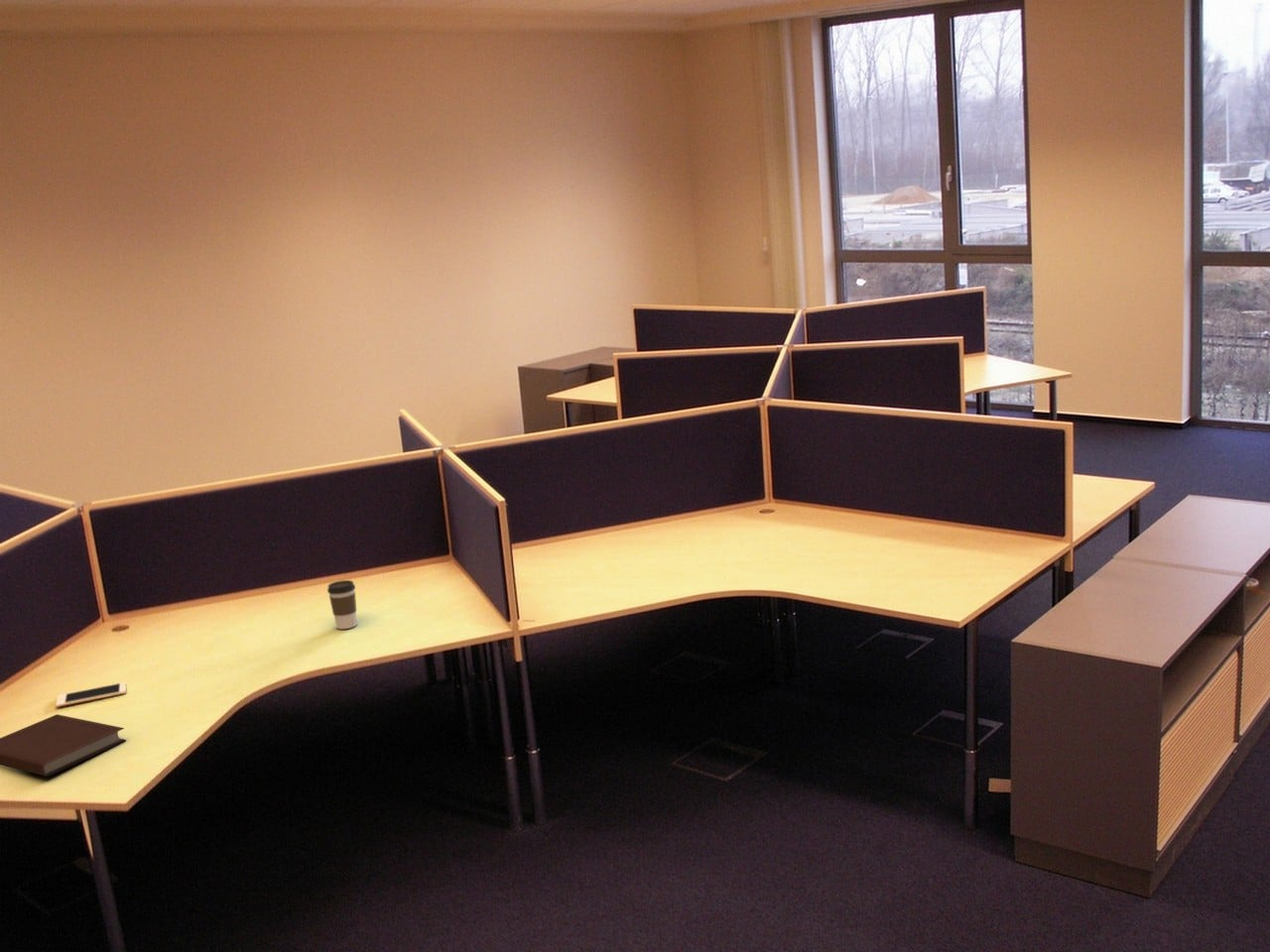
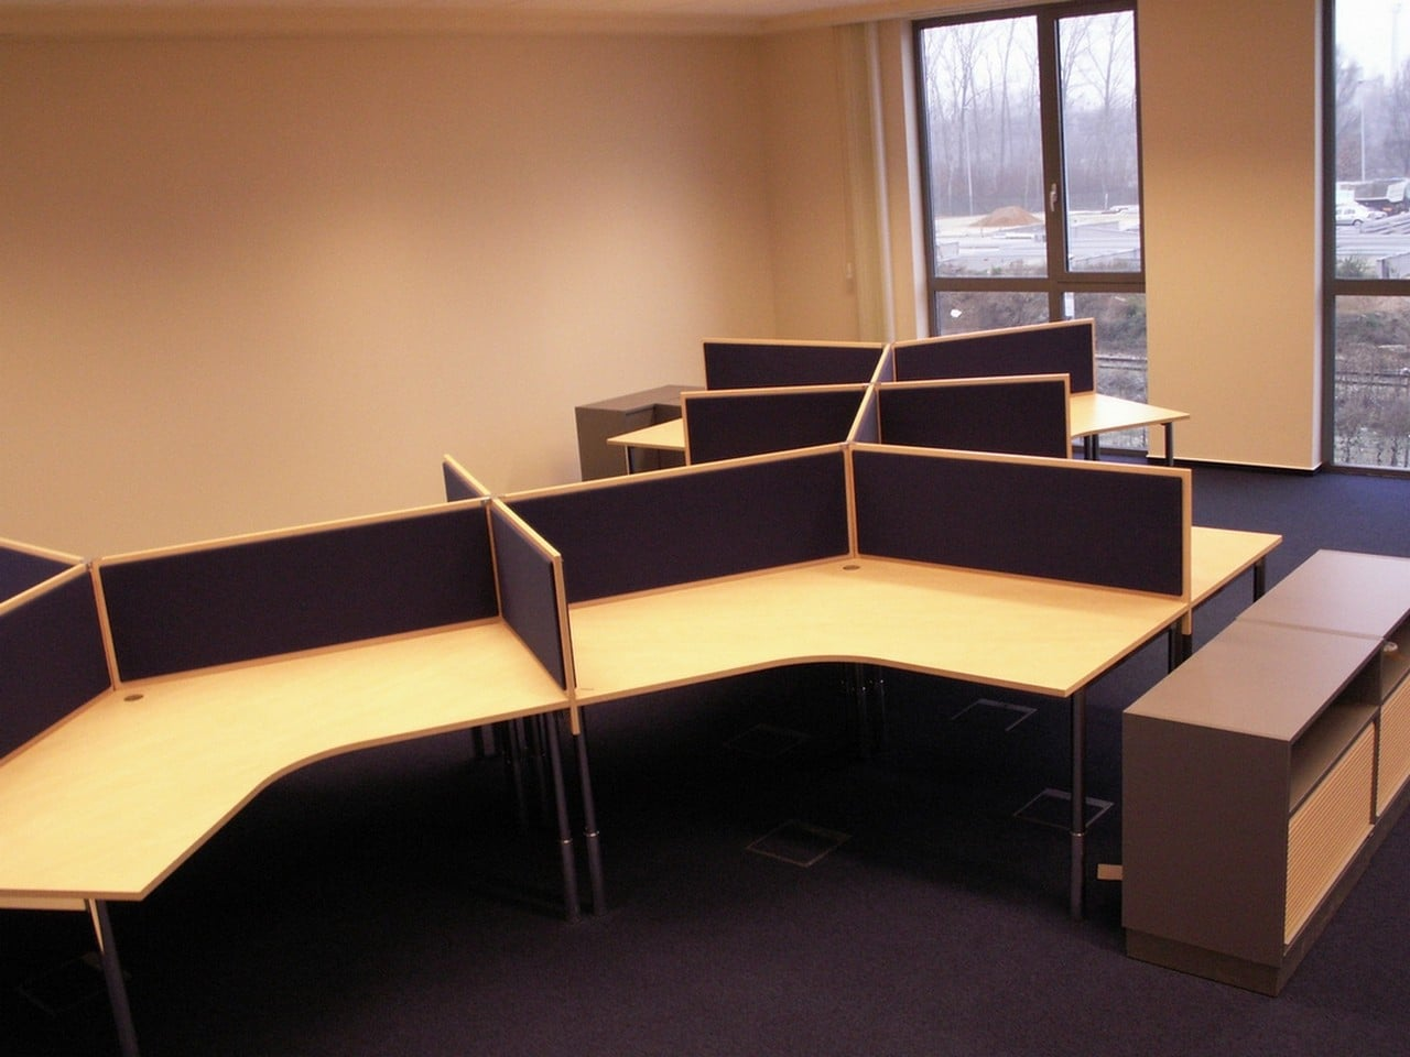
- cell phone [55,681,127,708]
- notebook [0,713,127,777]
- coffee cup [326,579,358,630]
